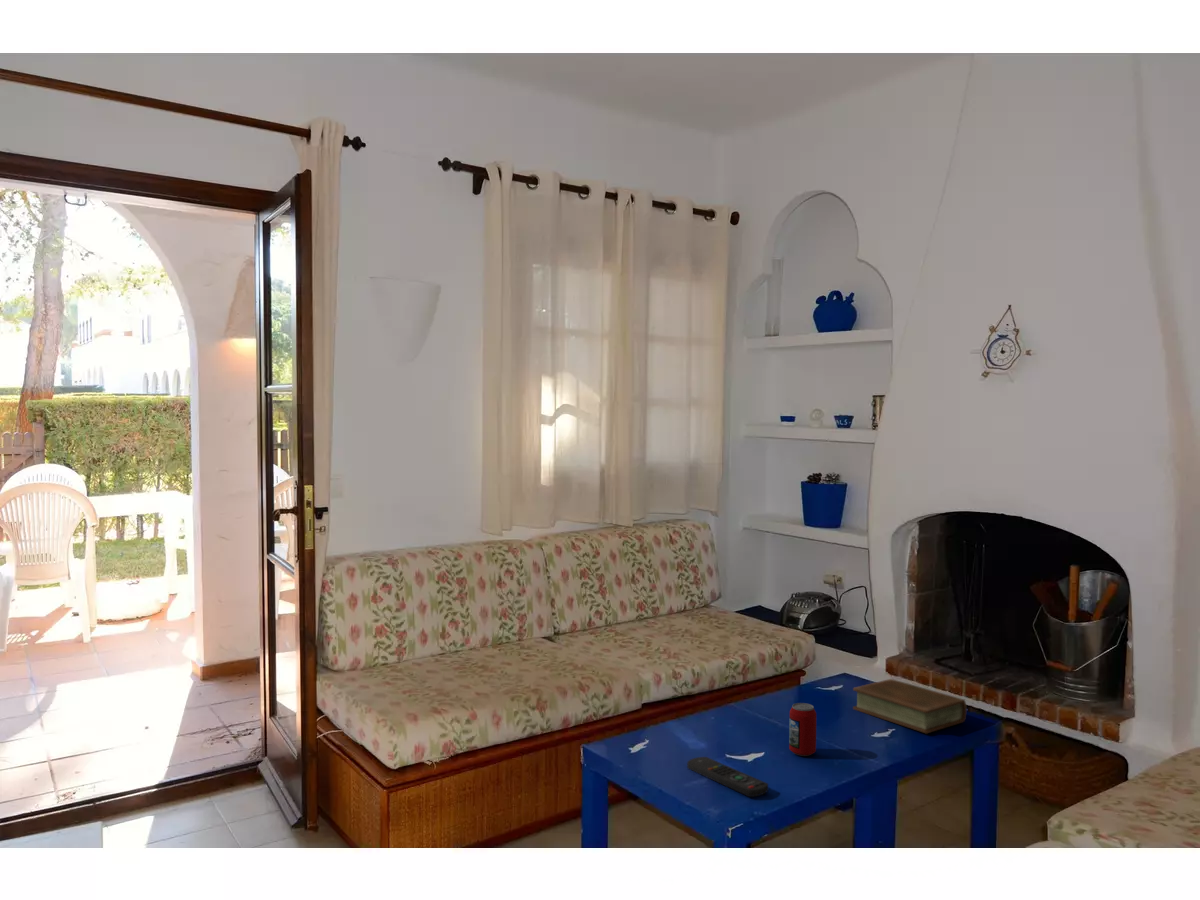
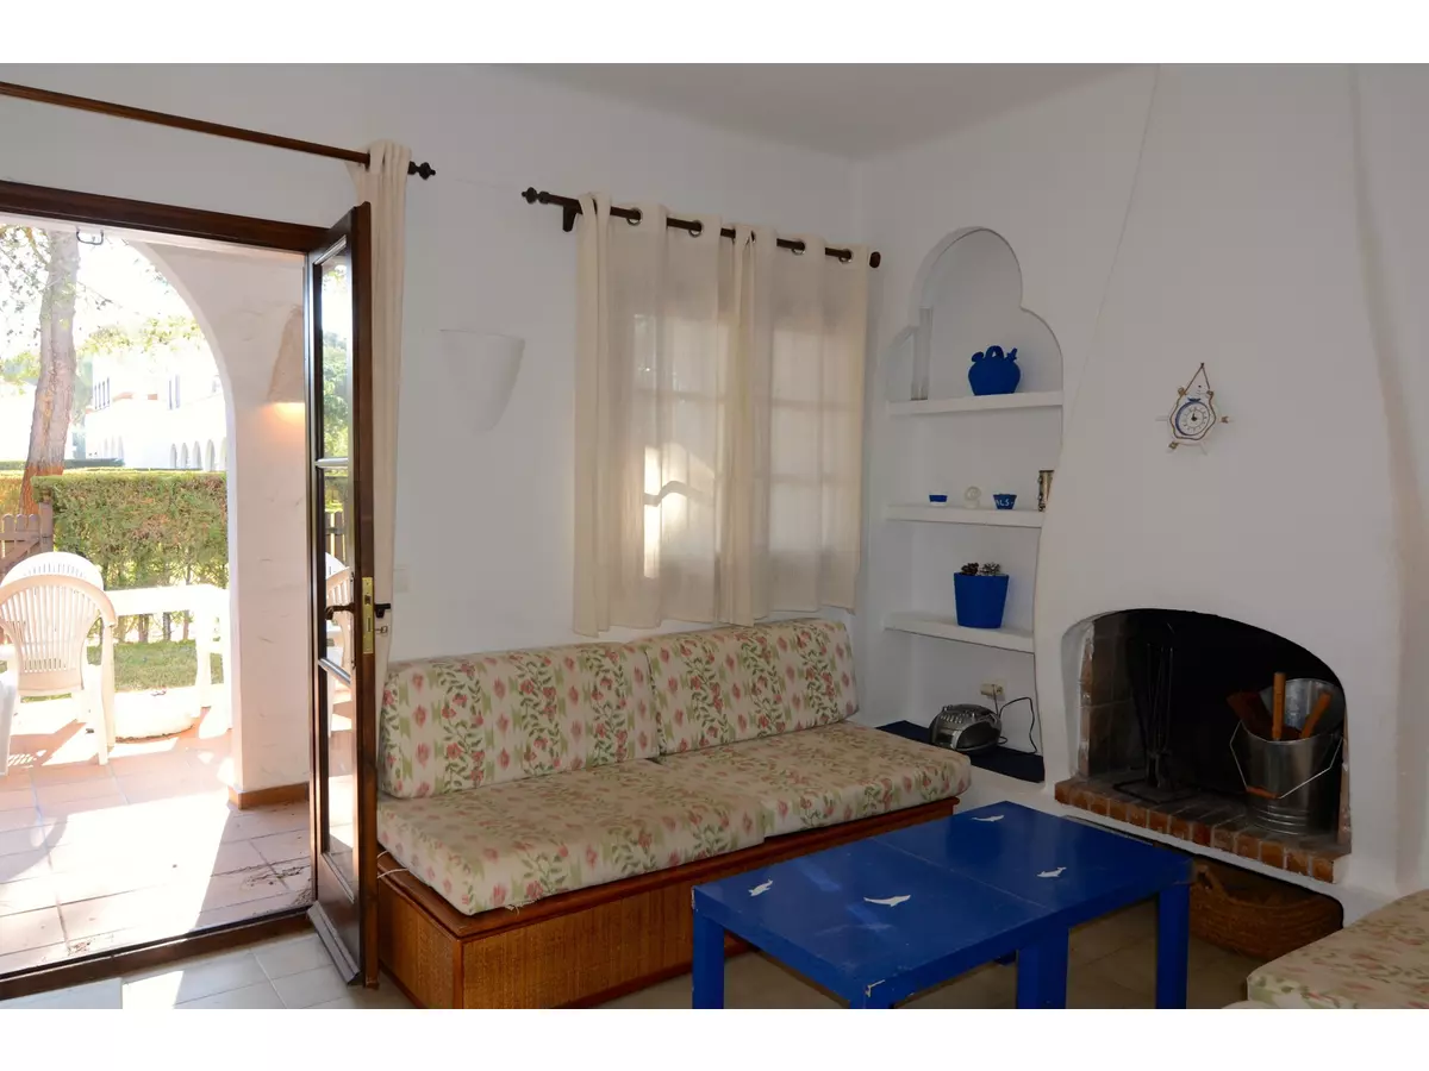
- remote control [686,756,769,798]
- book [852,678,967,735]
- beverage can [788,702,817,757]
